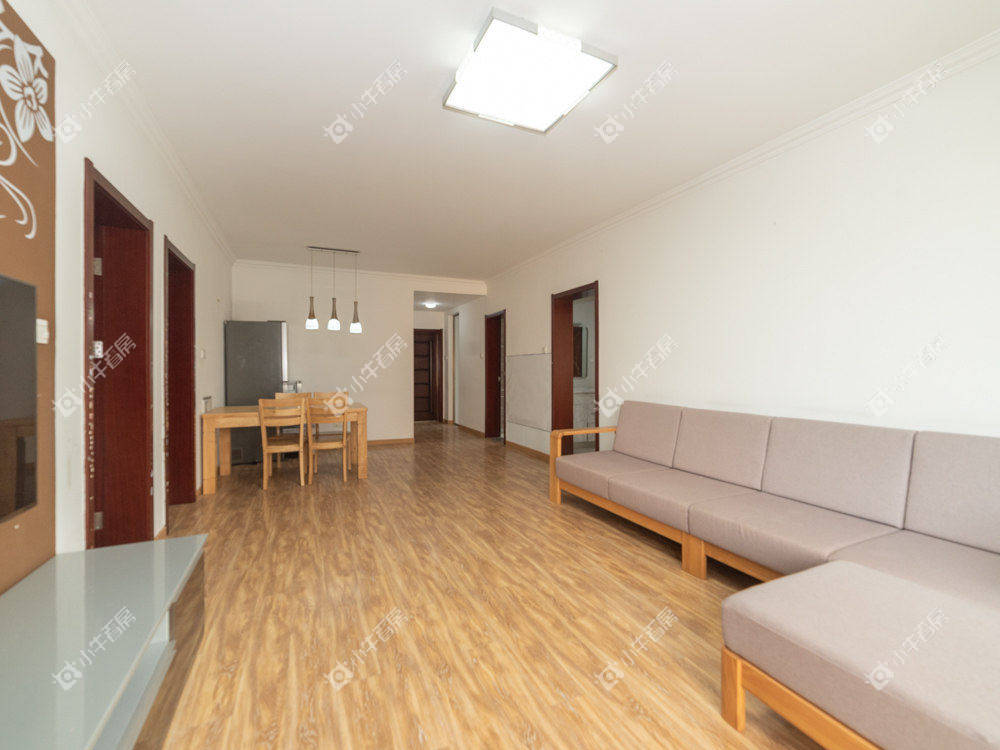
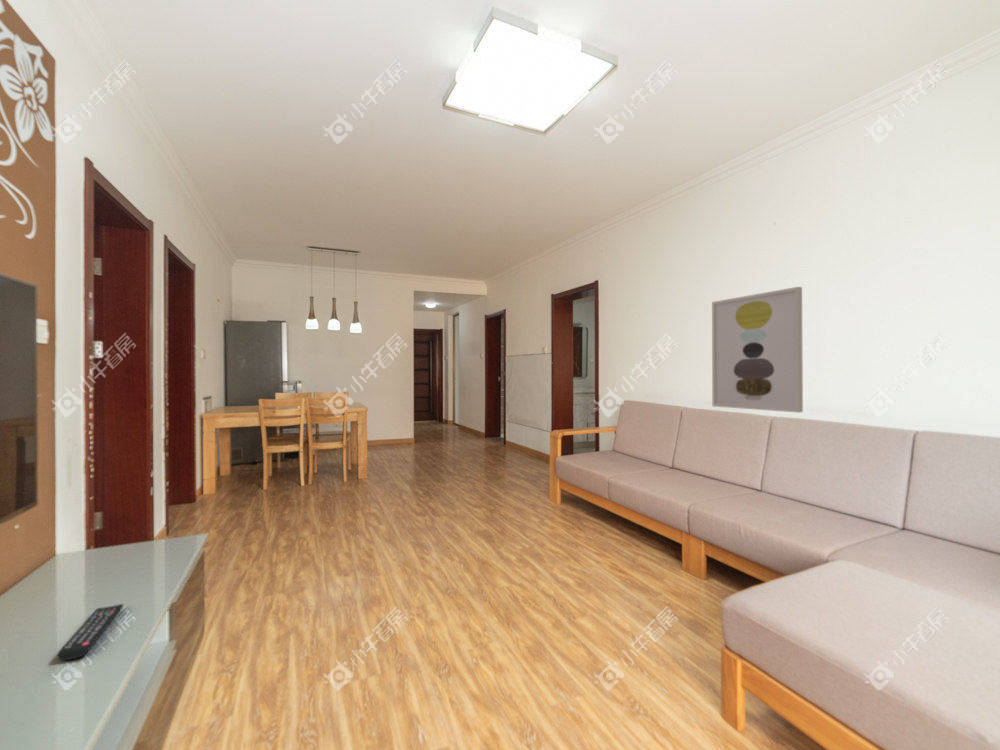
+ remote control [56,603,124,661]
+ wall art [711,286,804,414]
